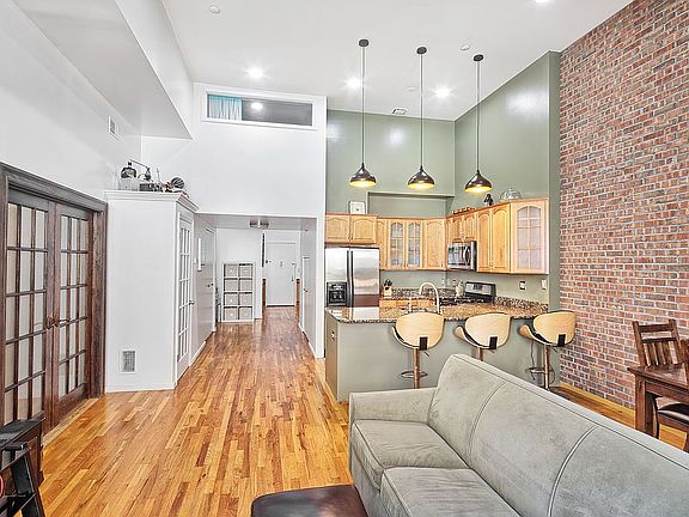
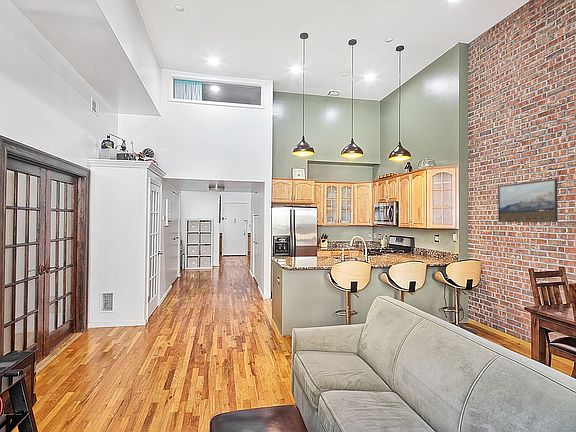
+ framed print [497,178,559,223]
